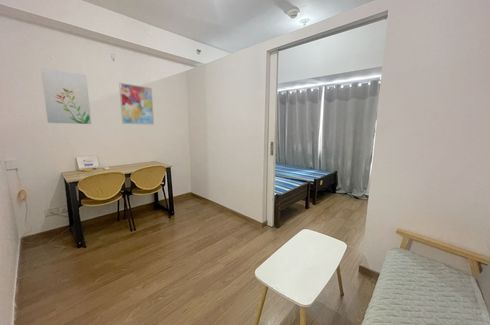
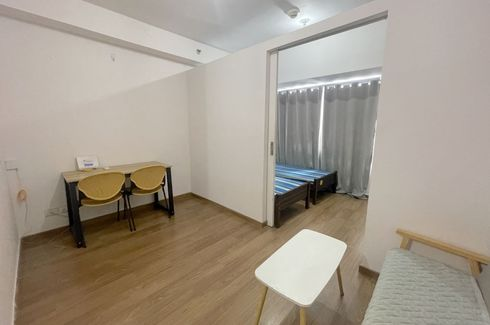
- wall art [40,67,92,125]
- wall art [118,82,155,126]
